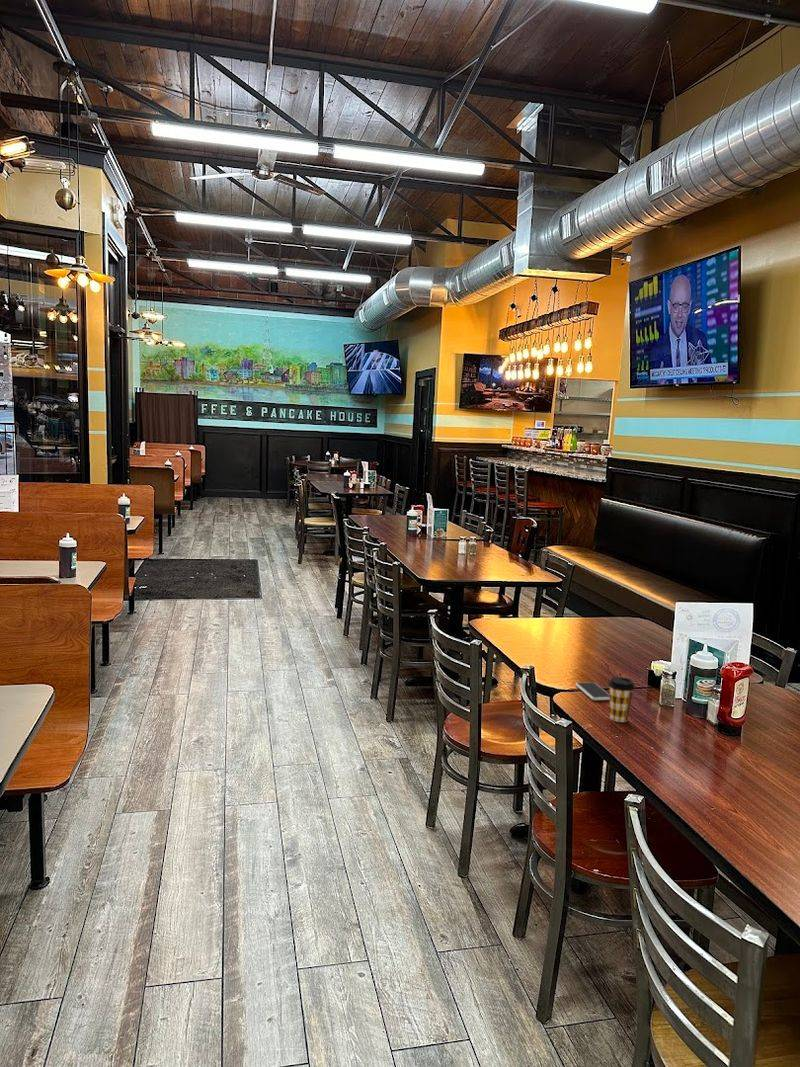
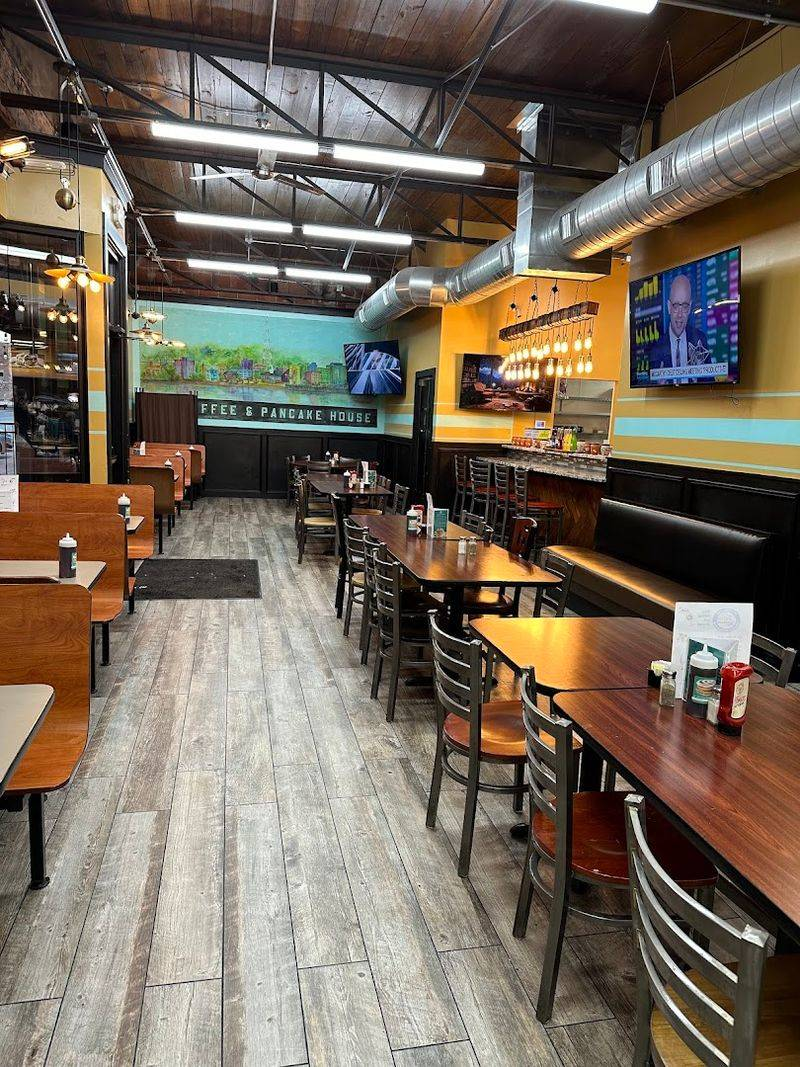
- coffee cup [607,676,636,723]
- smartphone [575,681,610,701]
